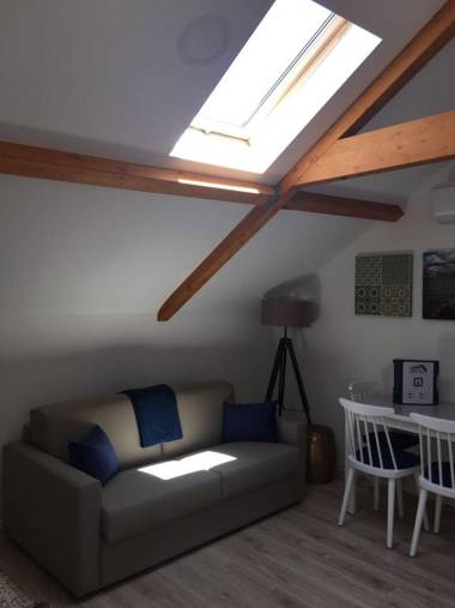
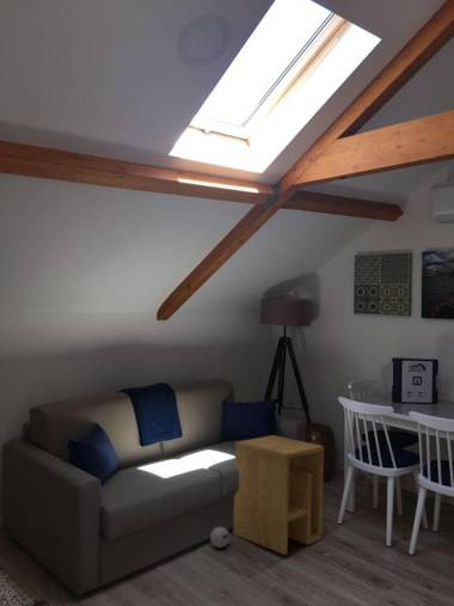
+ side table [232,434,325,556]
+ decorative ball [209,526,232,549]
